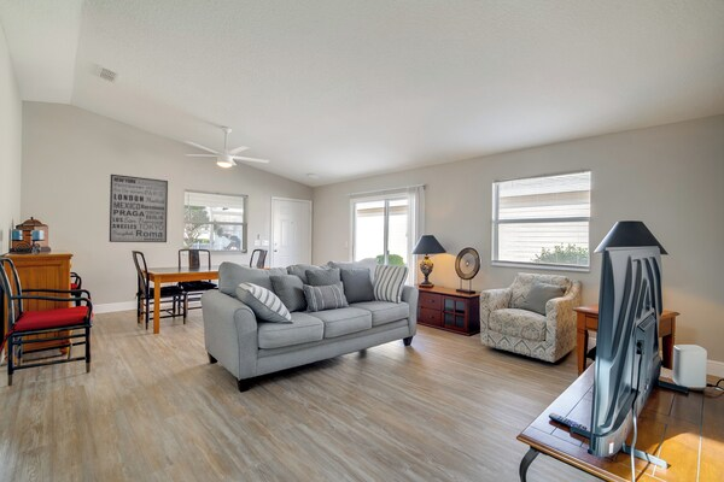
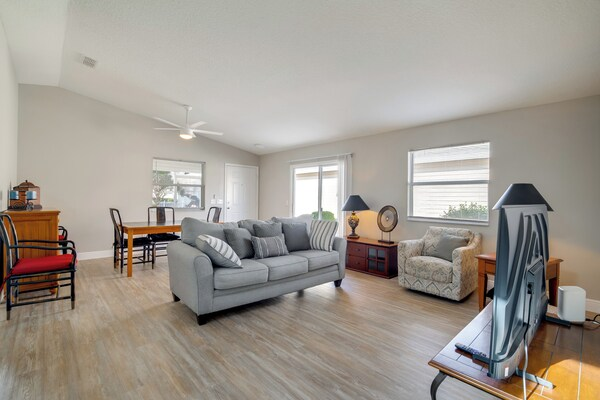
- wall art [109,174,169,243]
